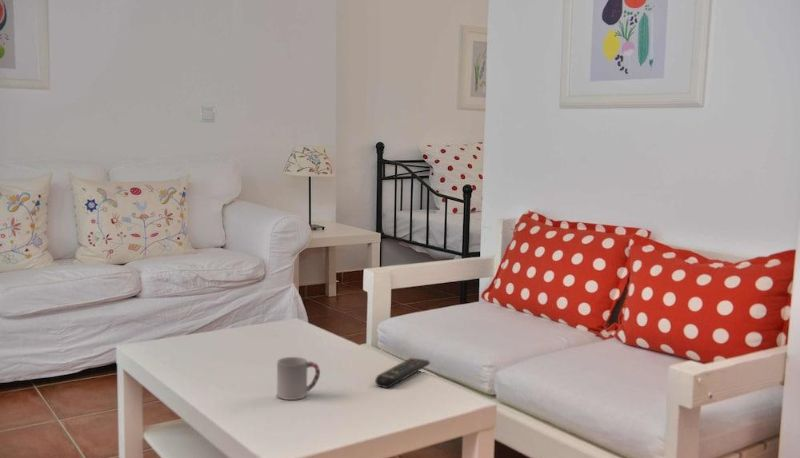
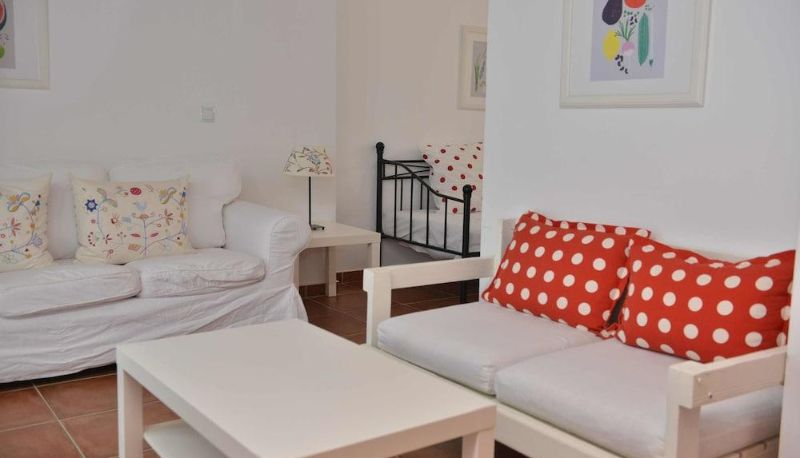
- remote control [374,357,431,389]
- cup [276,356,321,401]
